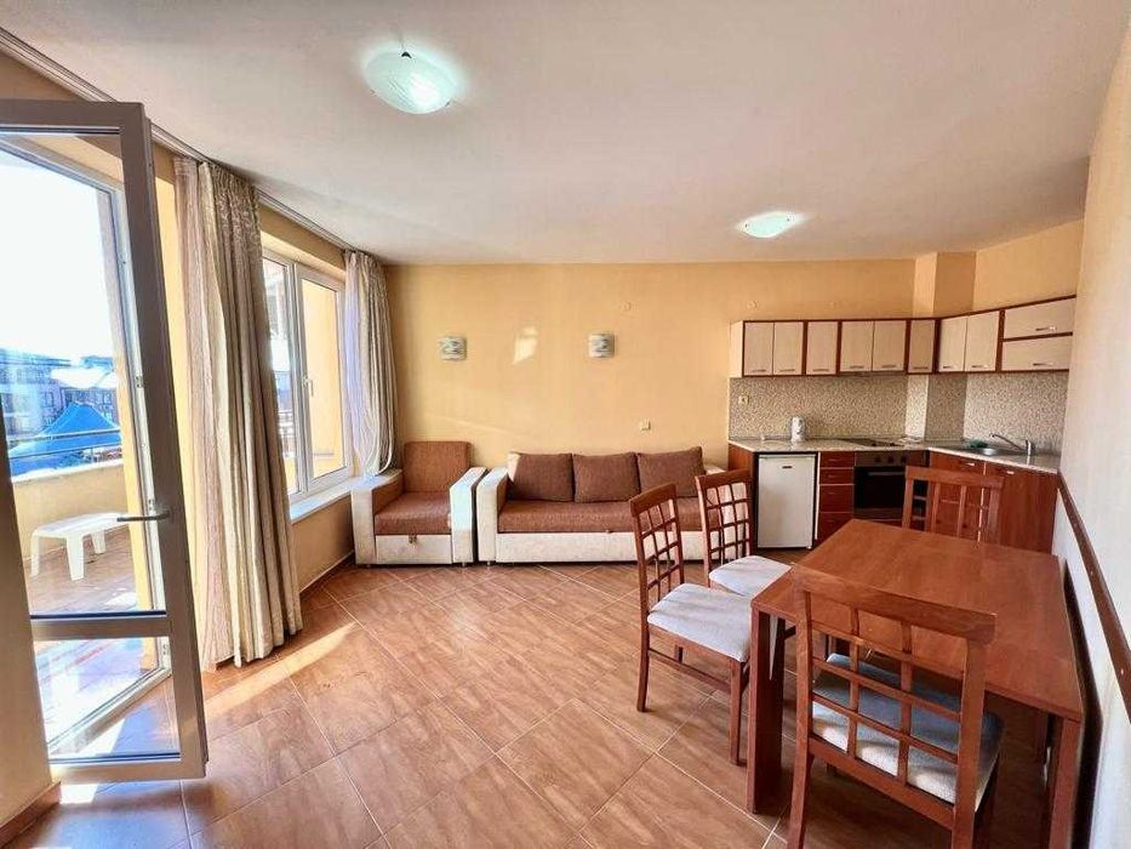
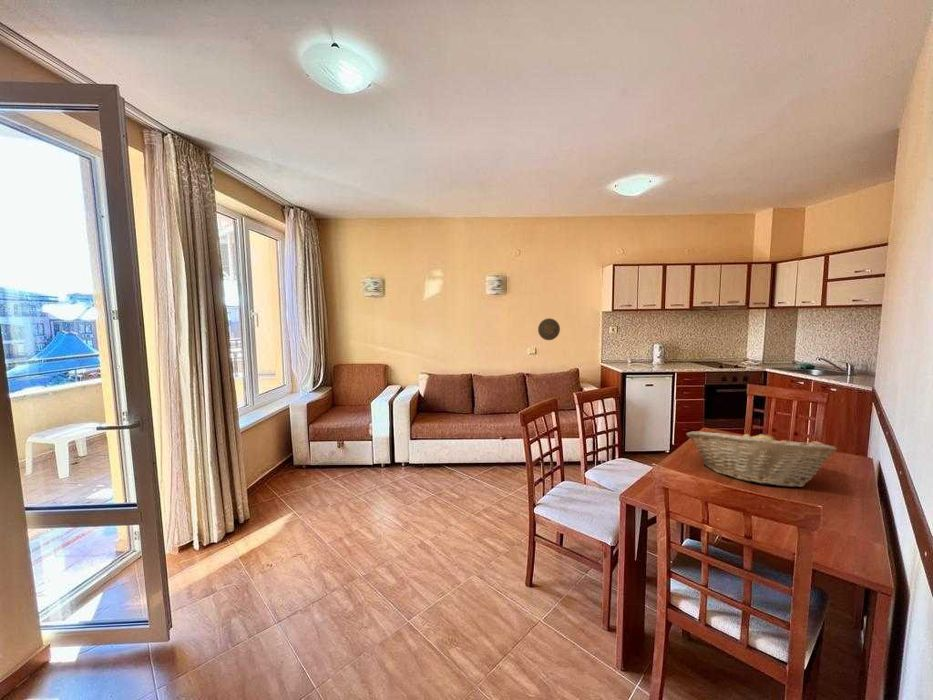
+ decorative plate [537,317,561,341]
+ fruit basket [686,427,838,488]
